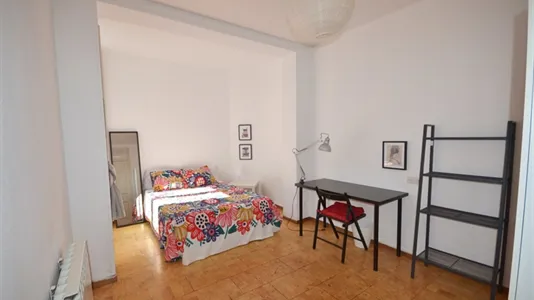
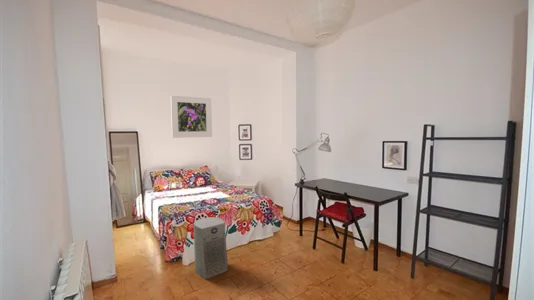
+ fan [193,216,229,281]
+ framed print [170,94,213,139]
